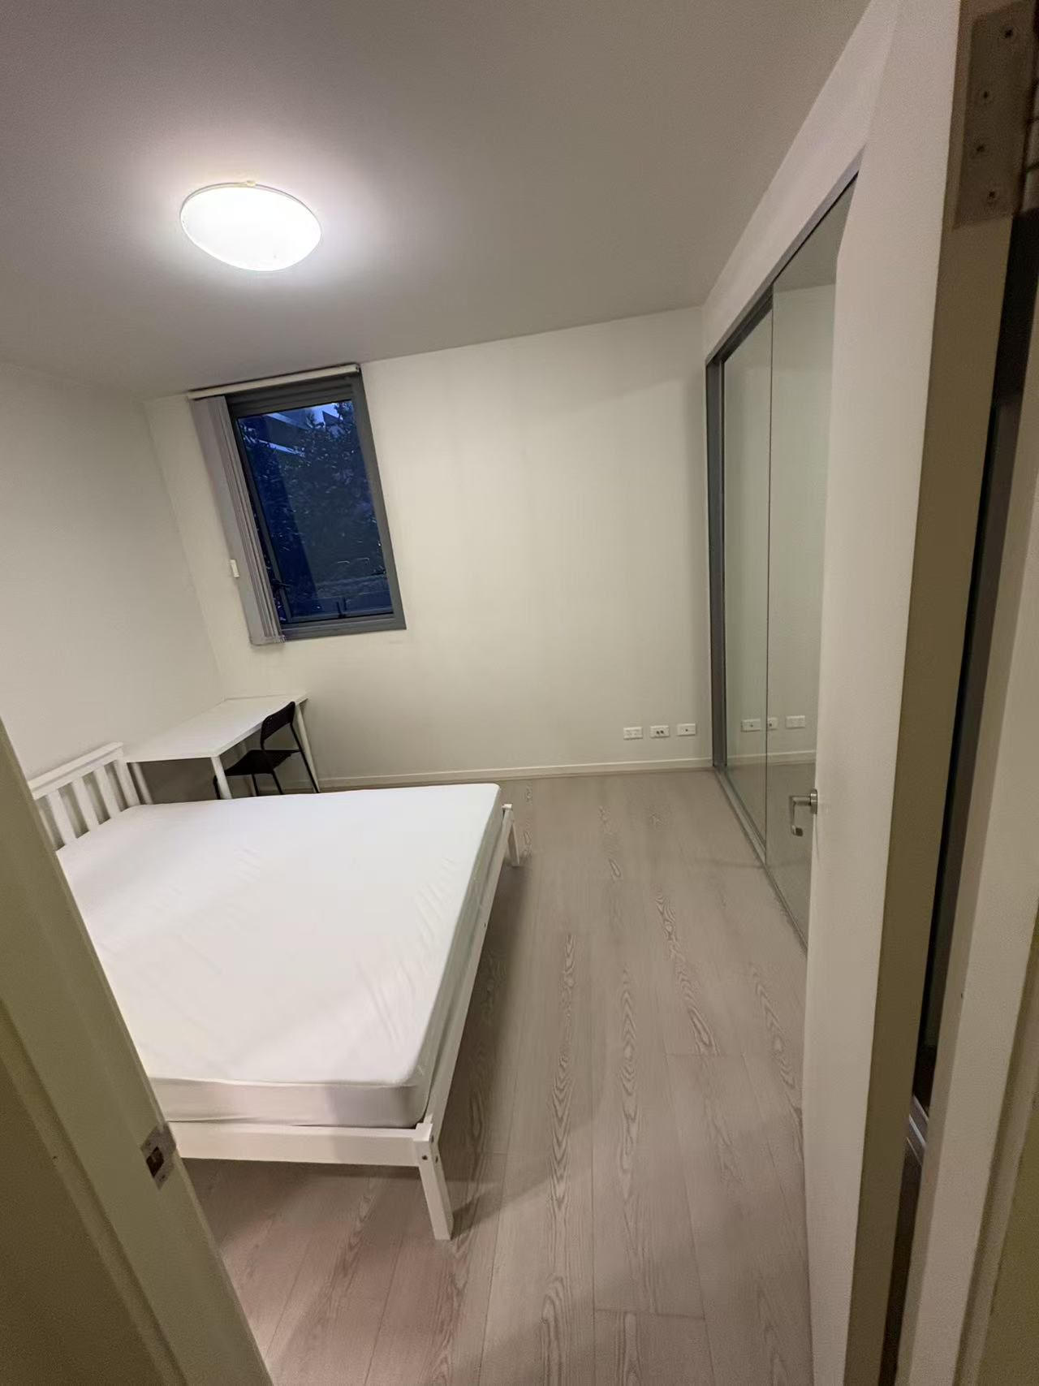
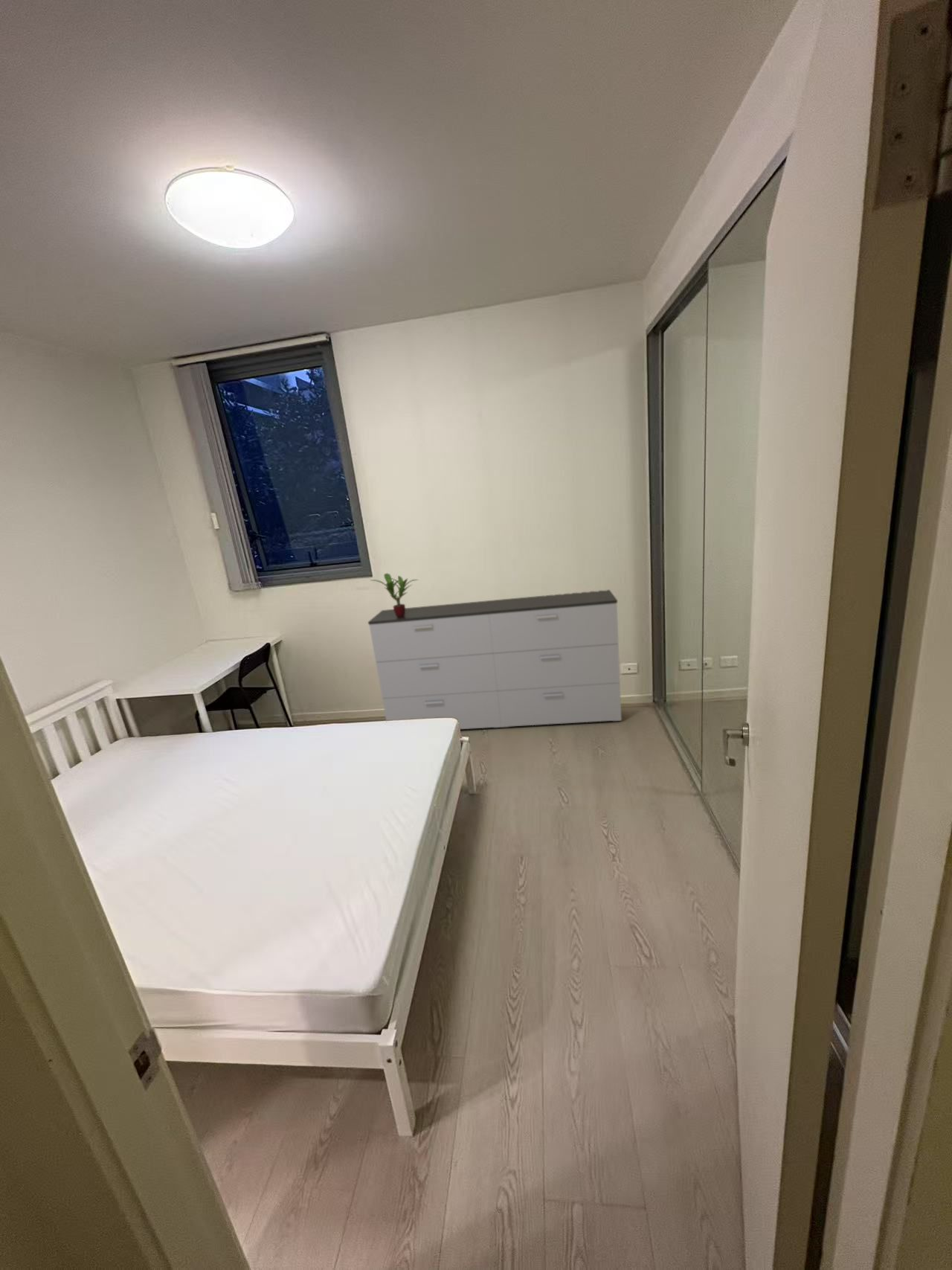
+ dresser [367,589,623,730]
+ potted plant [371,573,419,618]
